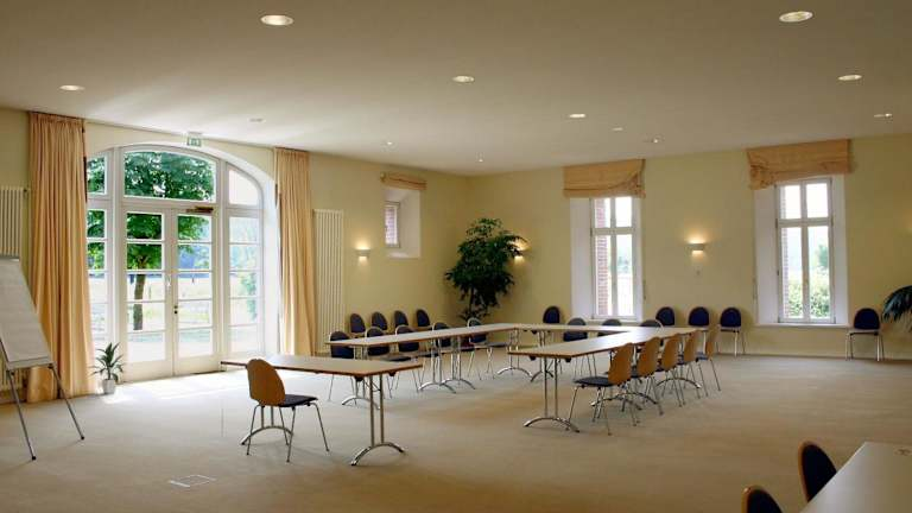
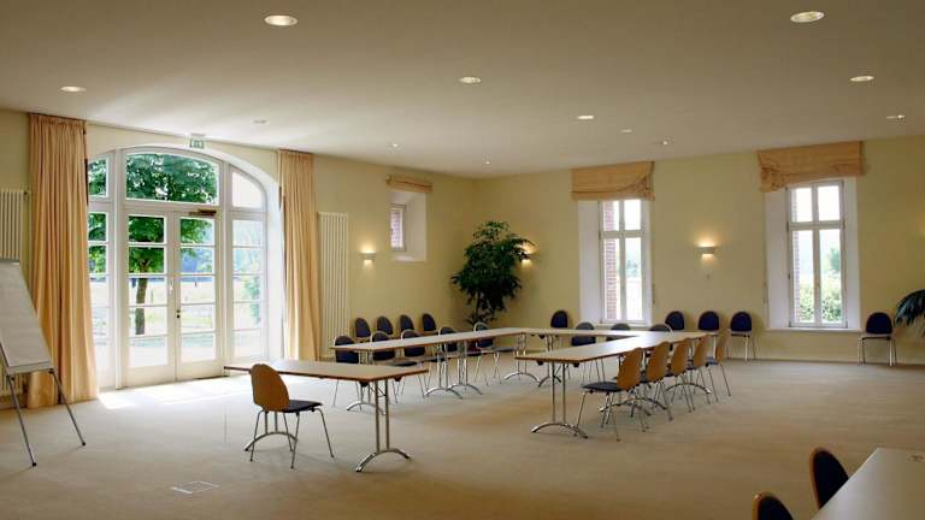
- indoor plant [87,341,129,395]
